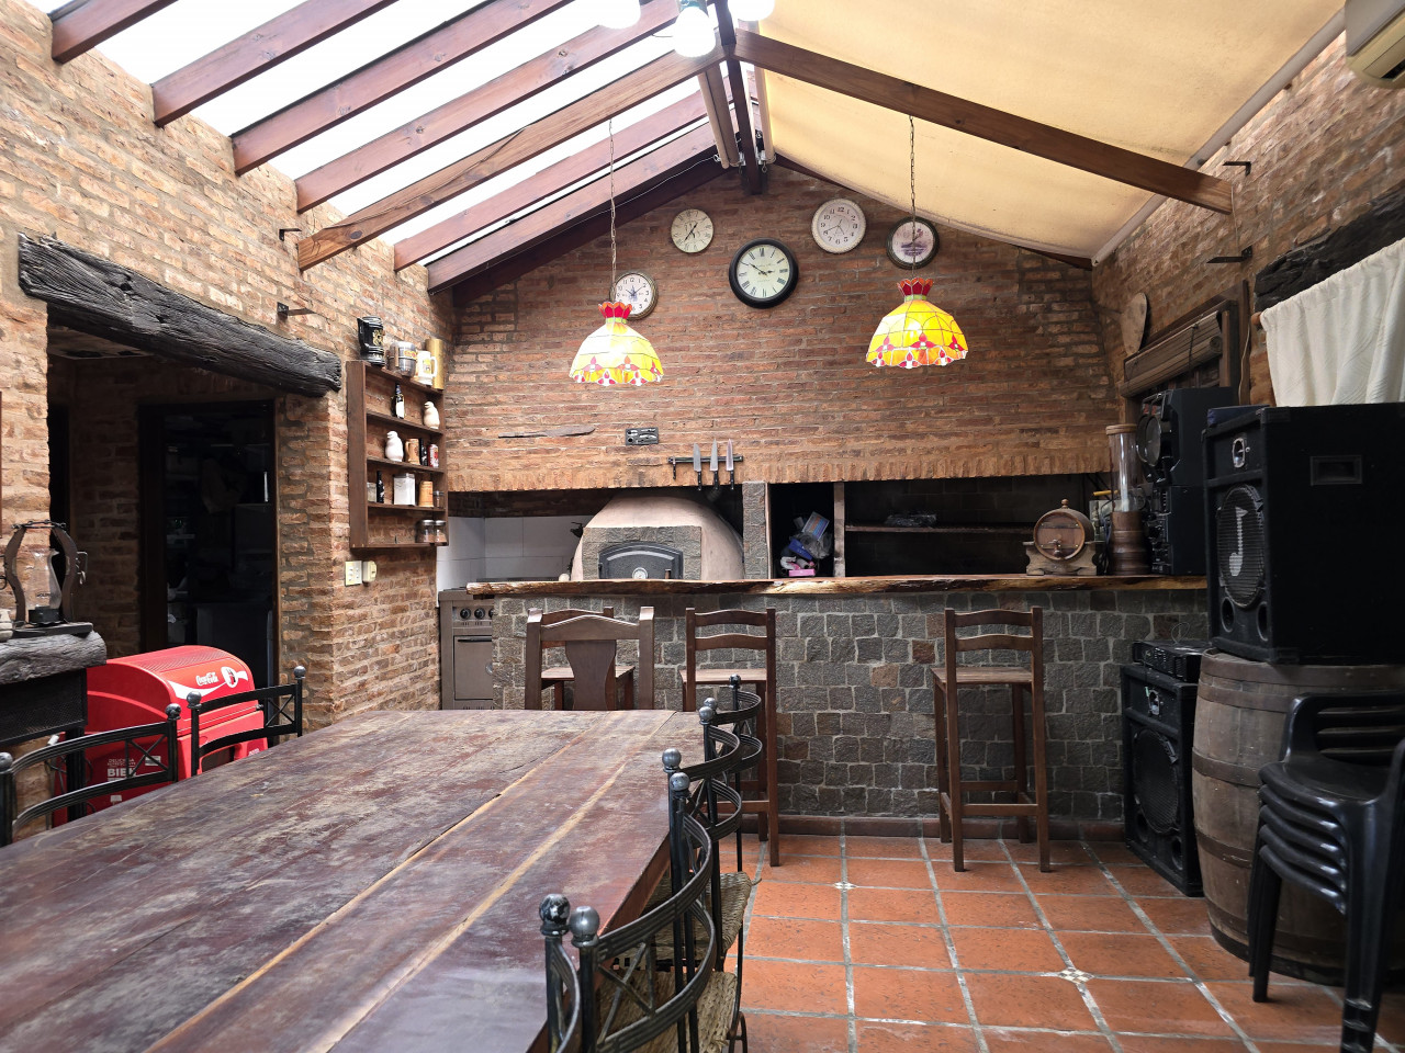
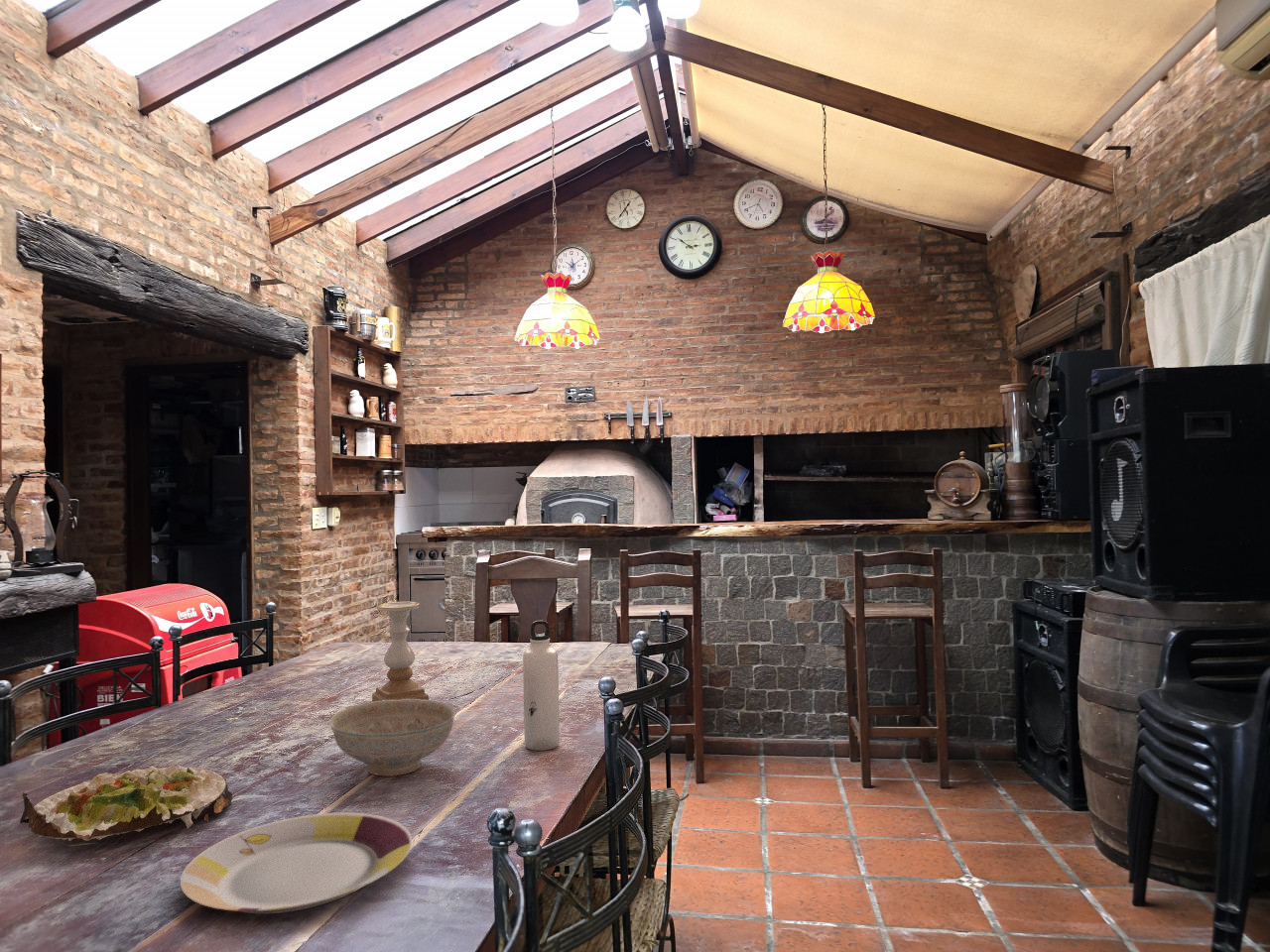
+ plate [180,812,413,914]
+ salad plate [19,762,233,848]
+ water bottle [522,620,561,752]
+ candle holder [371,601,430,702]
+ decorative bowl [328,699,456,777]
